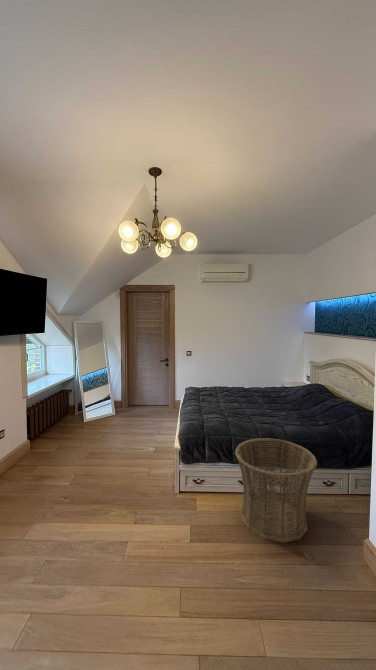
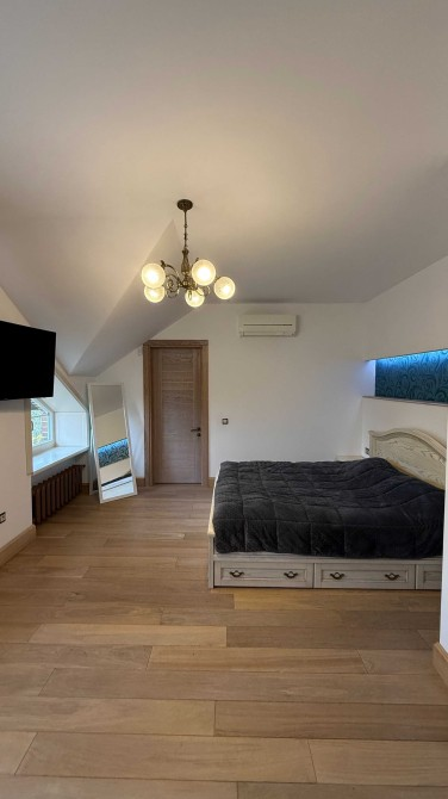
- basket [234,437,318,544]
